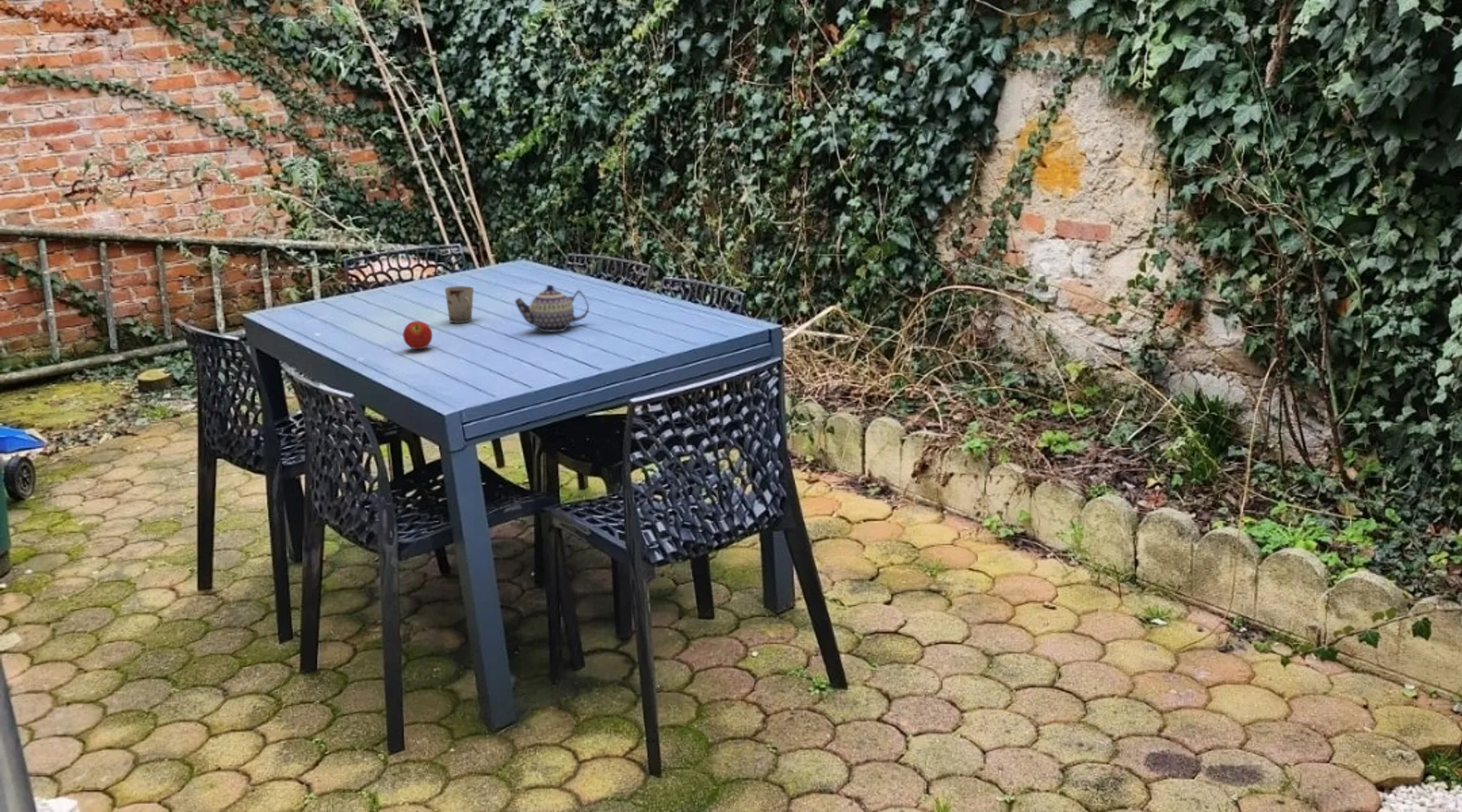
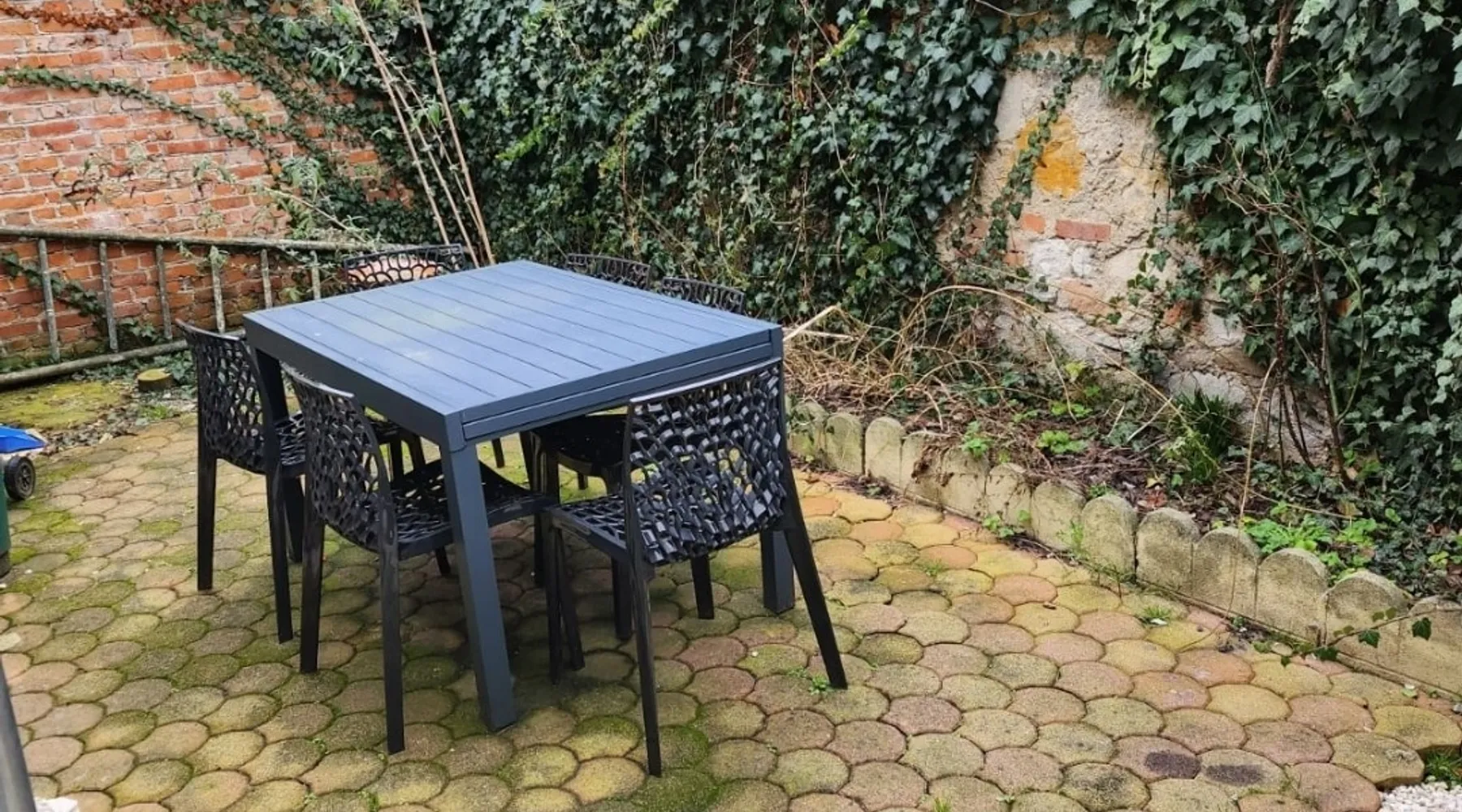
- teapot [514,284,590,332]
- fruit [402,320,433,350]
- cup [444,285,474,324]
